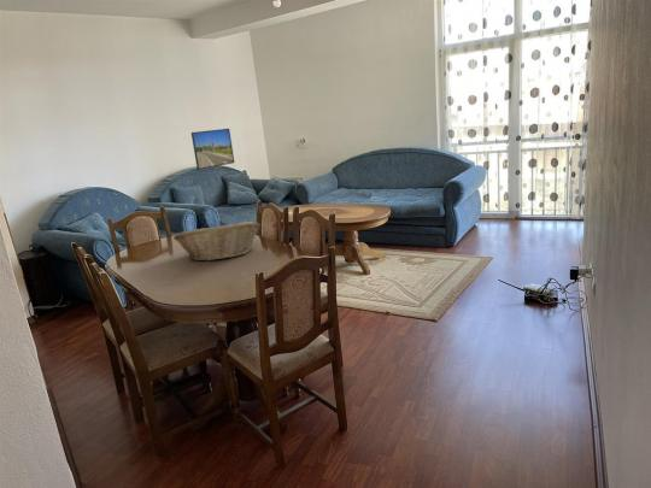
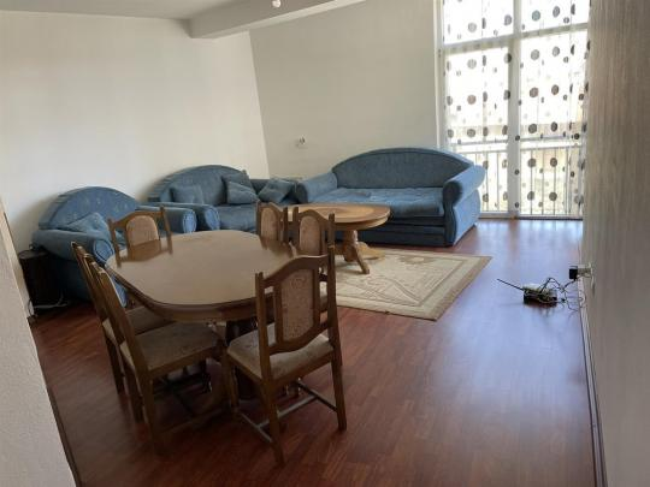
- fruit basket [172,221,260,261]
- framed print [190,128,235,171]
